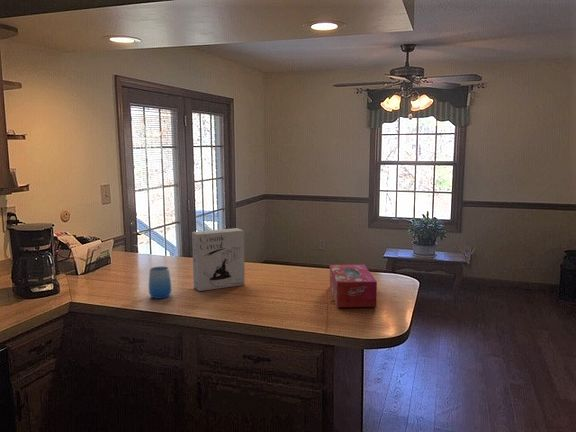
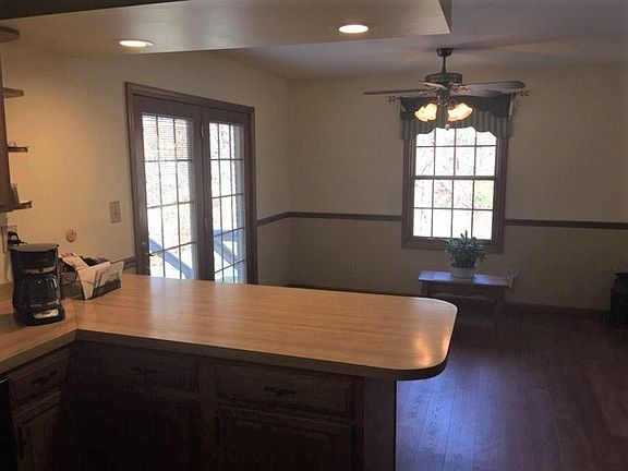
- cereal box [191,227,246,292]
- tissue box [329,264,378,308]
- cup [148,266,173,300]
